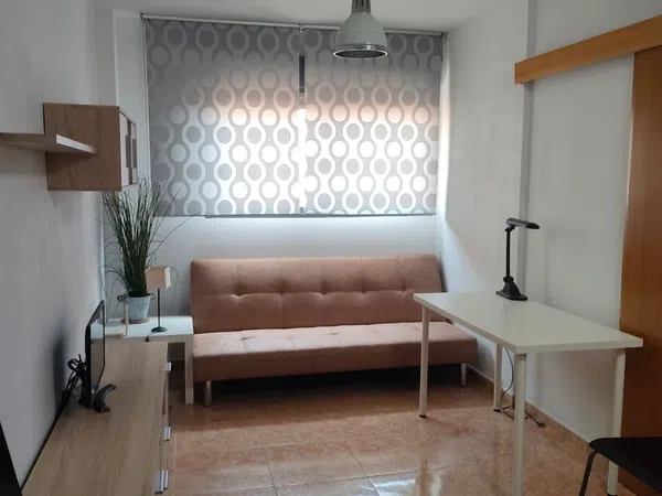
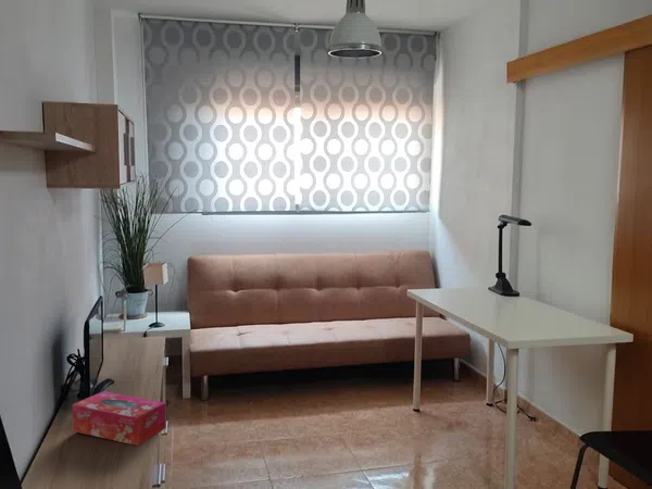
+ tissue box [72,390,167,447]
